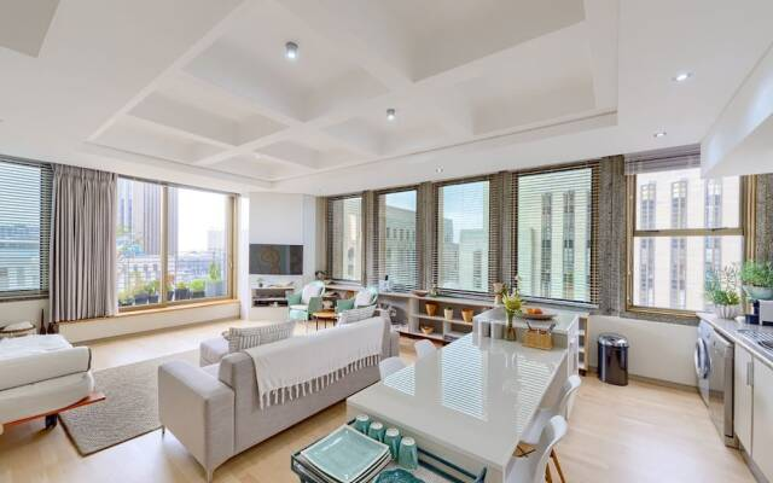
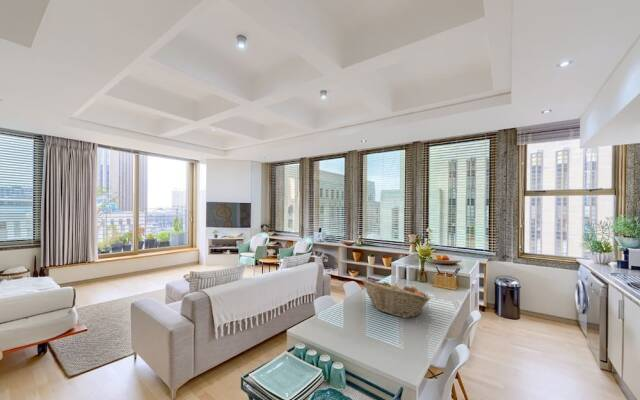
+ fruit basket [360,277,431,319]
